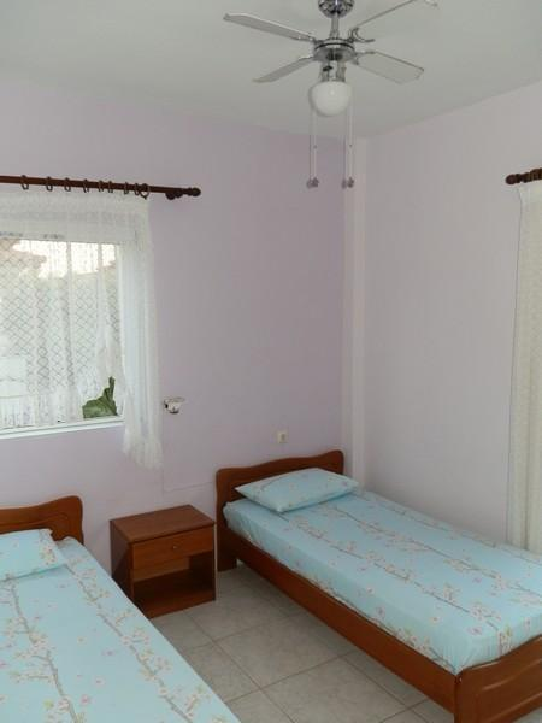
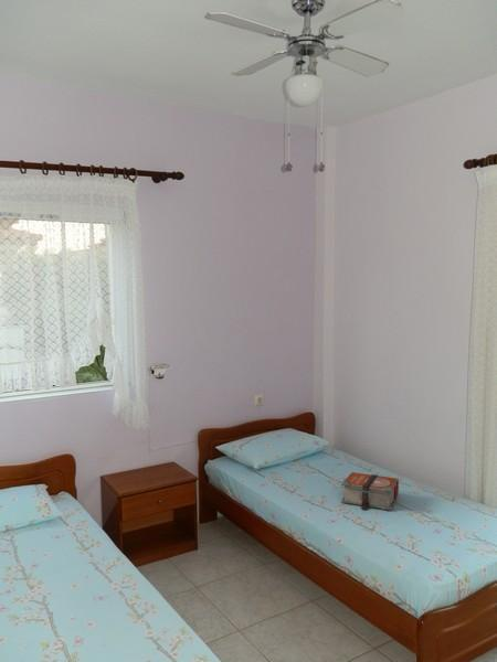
+ bible [340,471,400,512]
